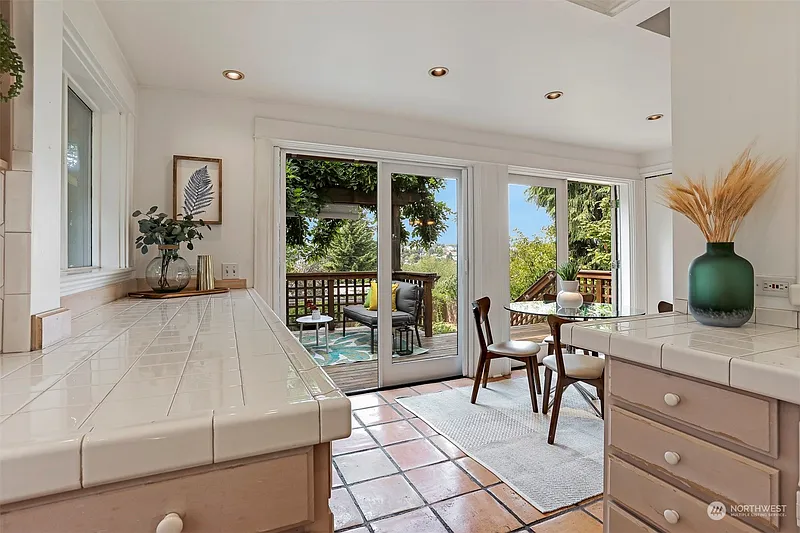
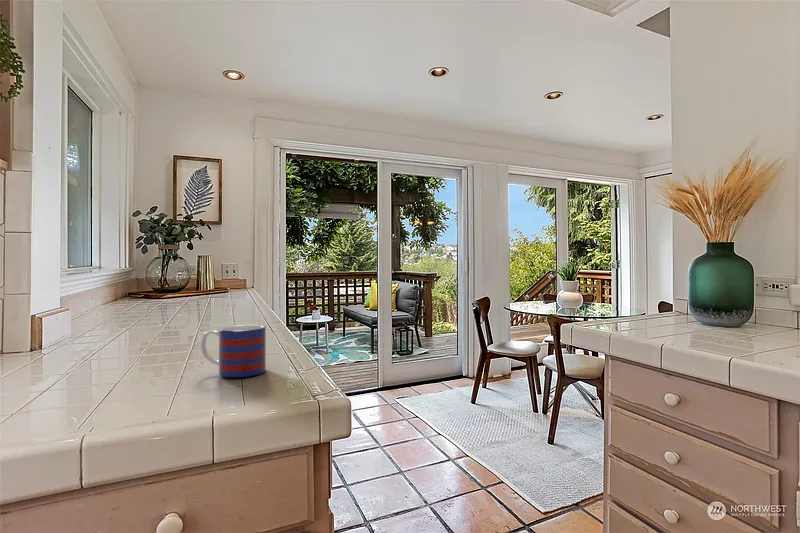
+ mug [200,324,267,379]
